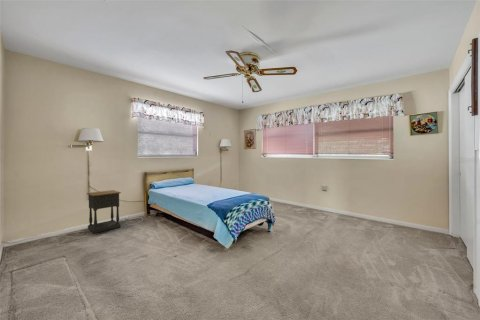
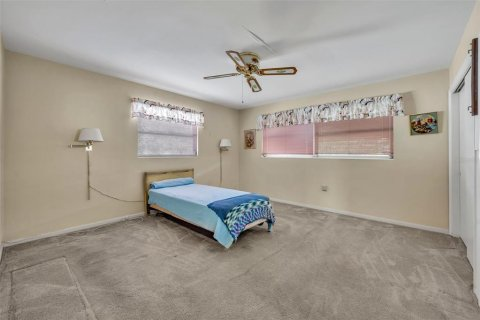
- nightstand [86,189,122,234]
